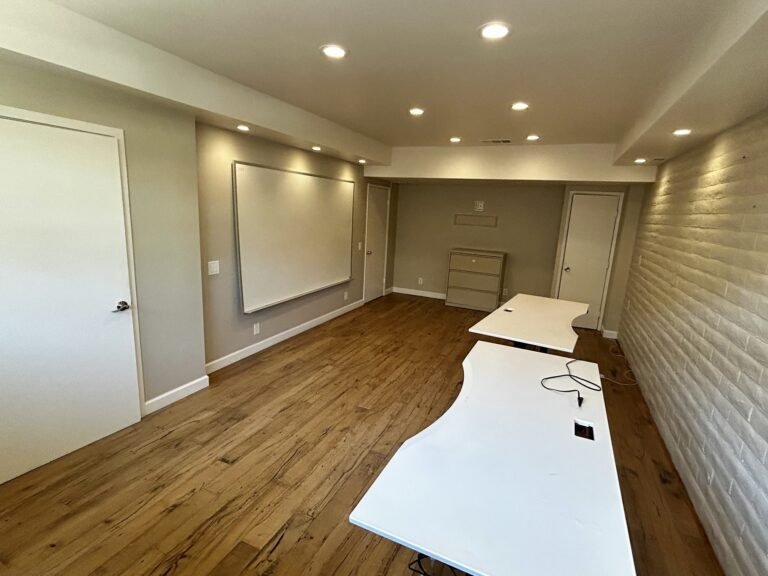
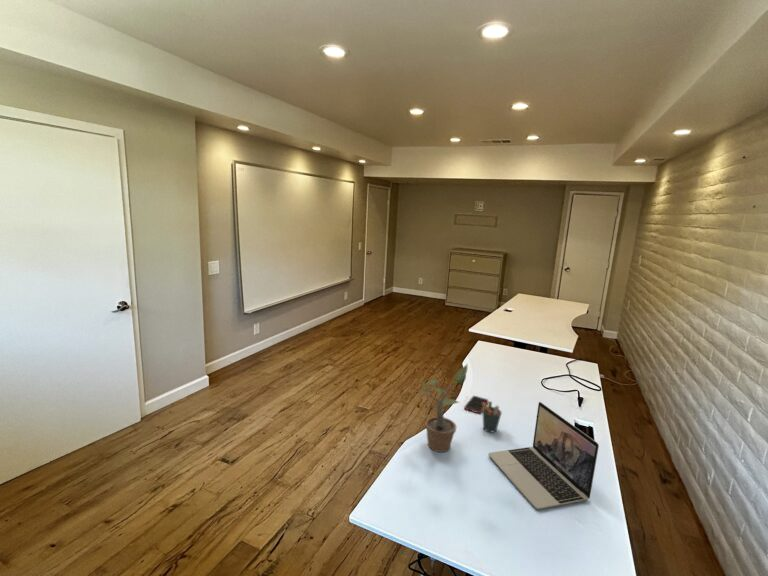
+ cell phone [463,395,489,414]
+ potted plant [414,362,469,453]
+ pen holder [481,400,503,433]
+ laptop [487,401,600,511]
